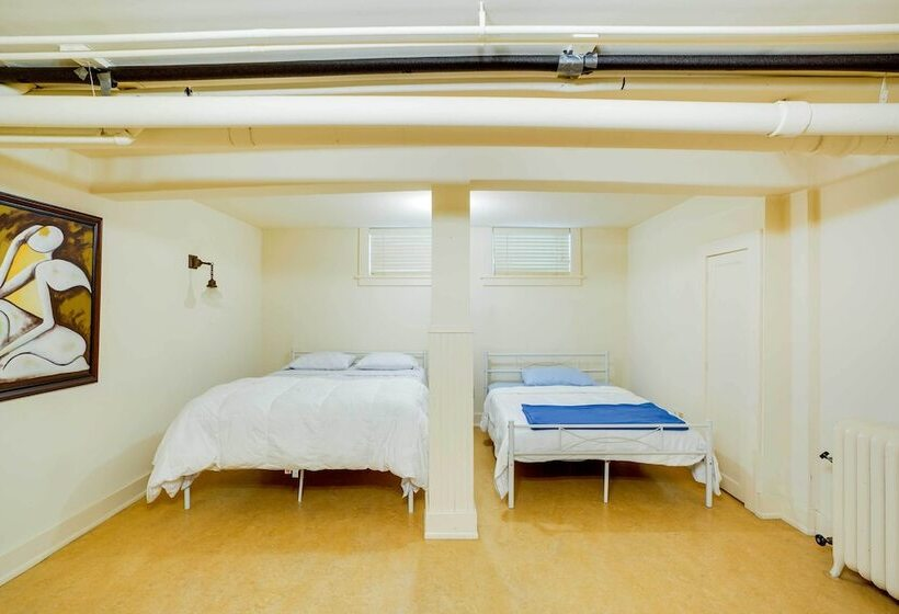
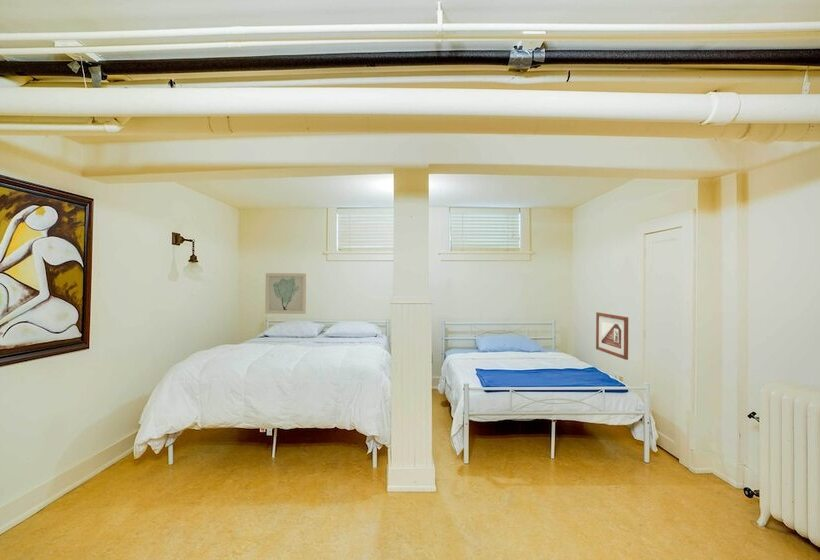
+ wall art [264,272,307,315]
+ picture frame [595,311,629,361]
